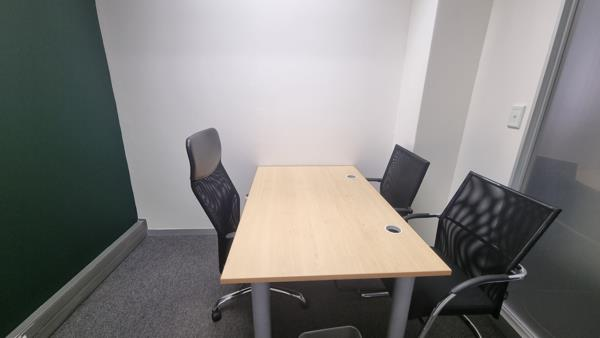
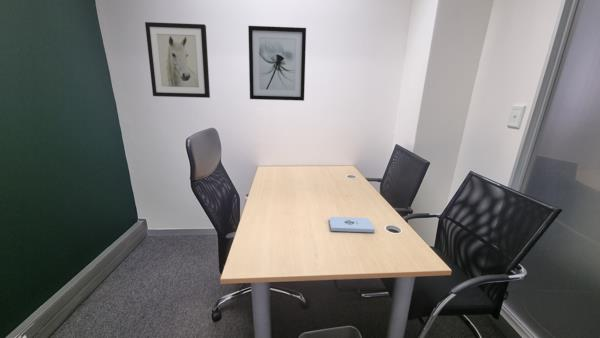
+ wall art [247,25,307,102]
+ wall art [144,21,211,99]
+ notepad [328,216,376,234]
